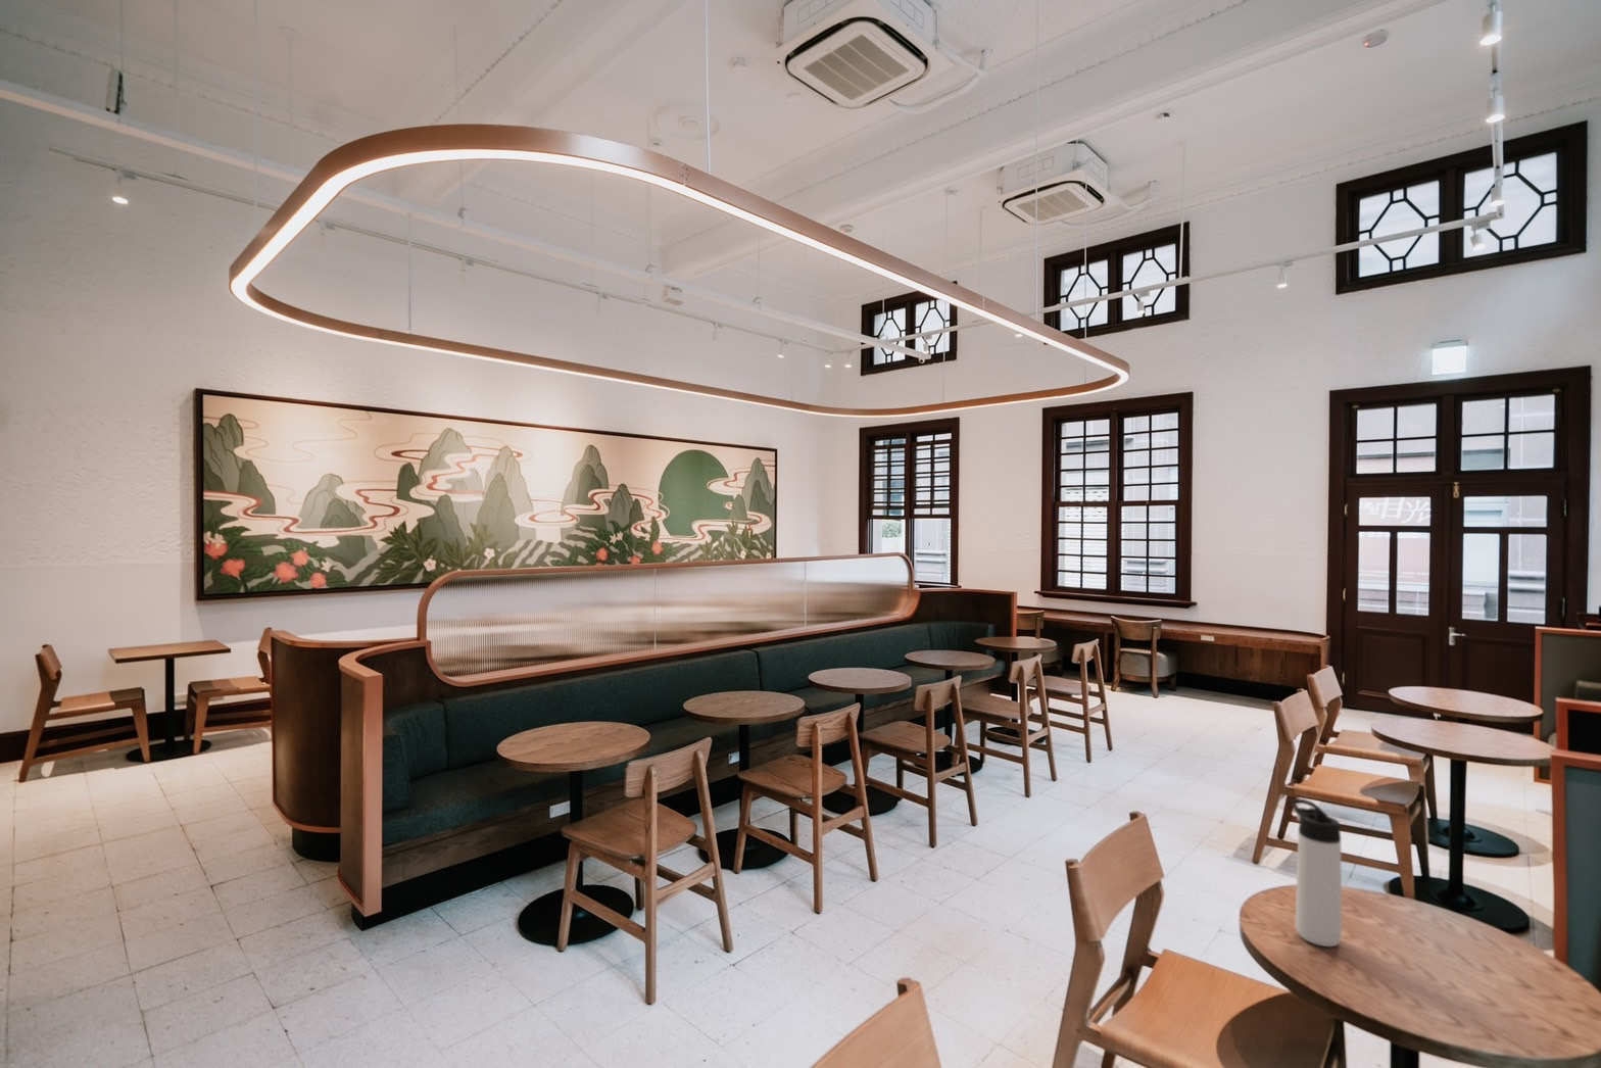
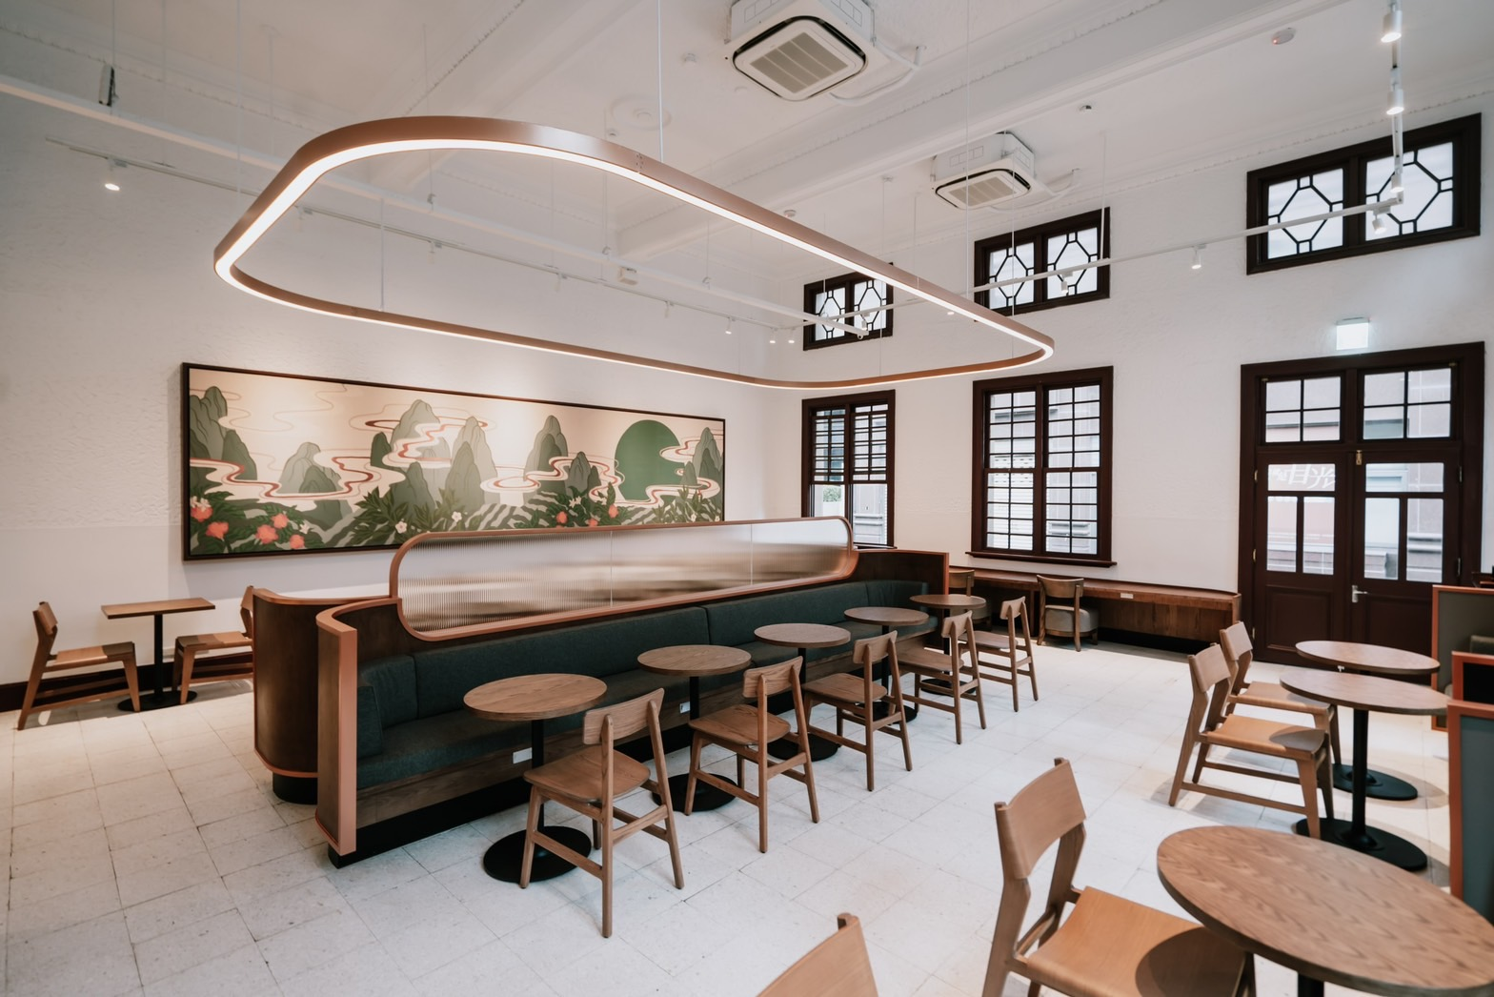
- thermos bottle [1291,797,1342,948]
